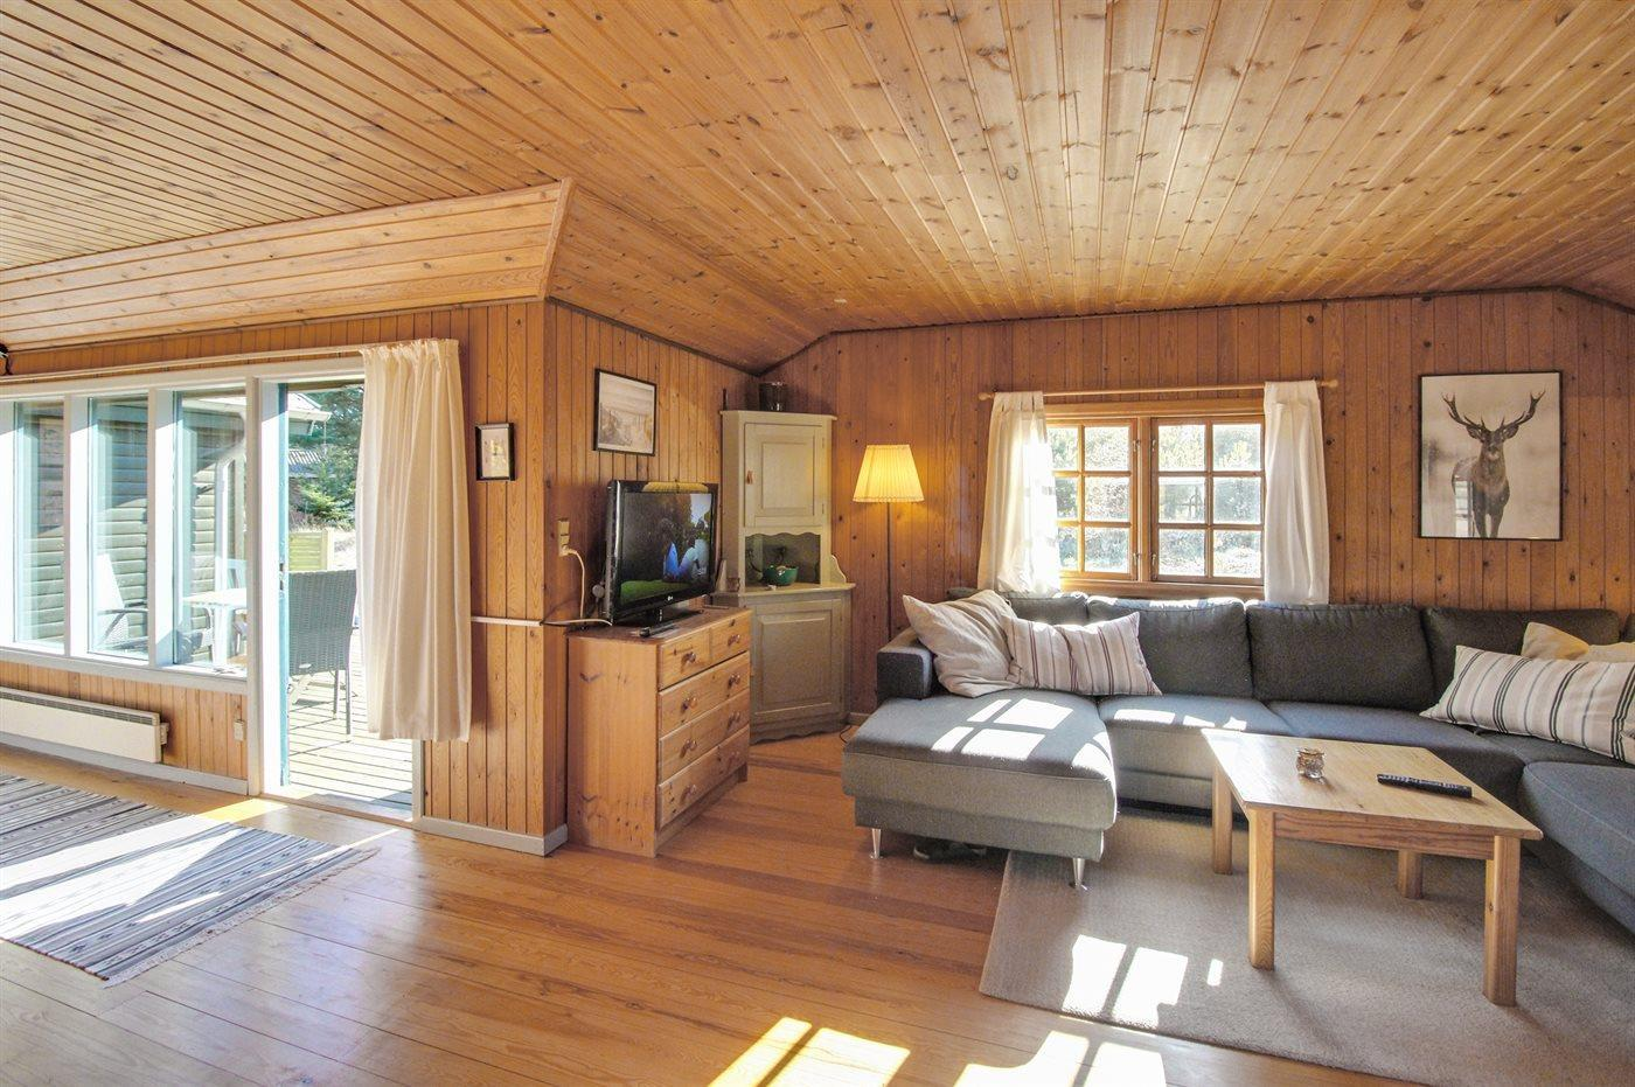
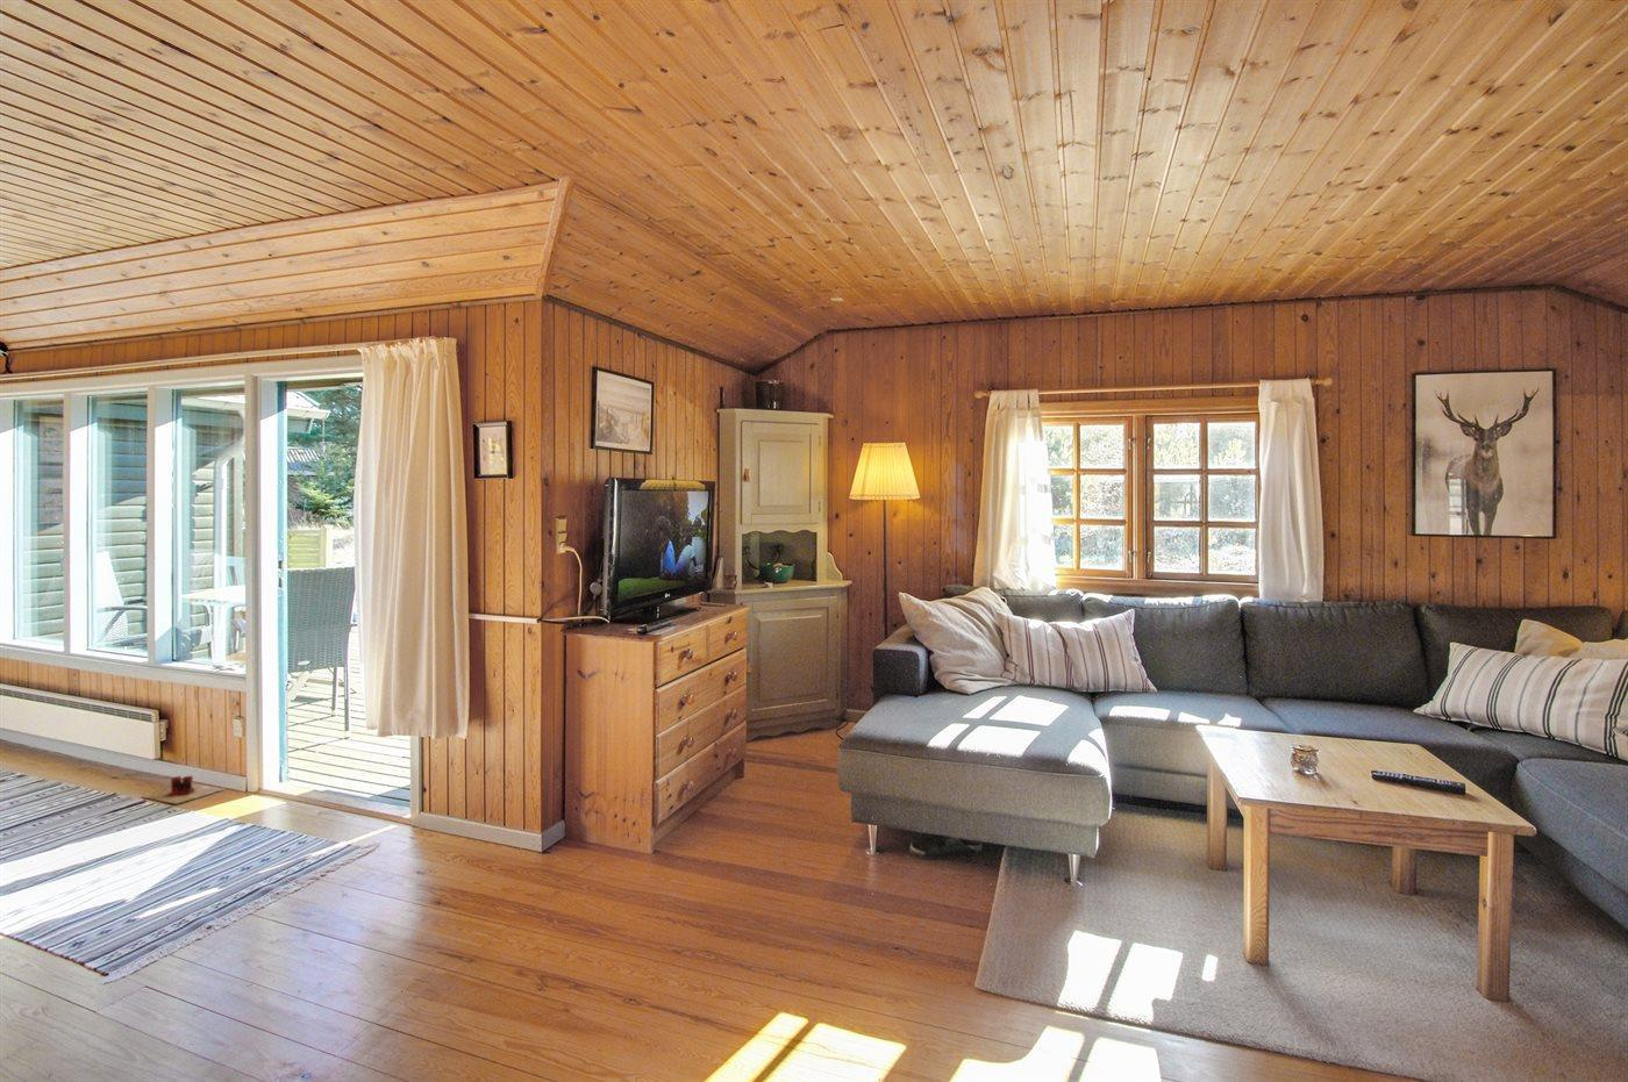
+ slippers [141,775,225,805]
